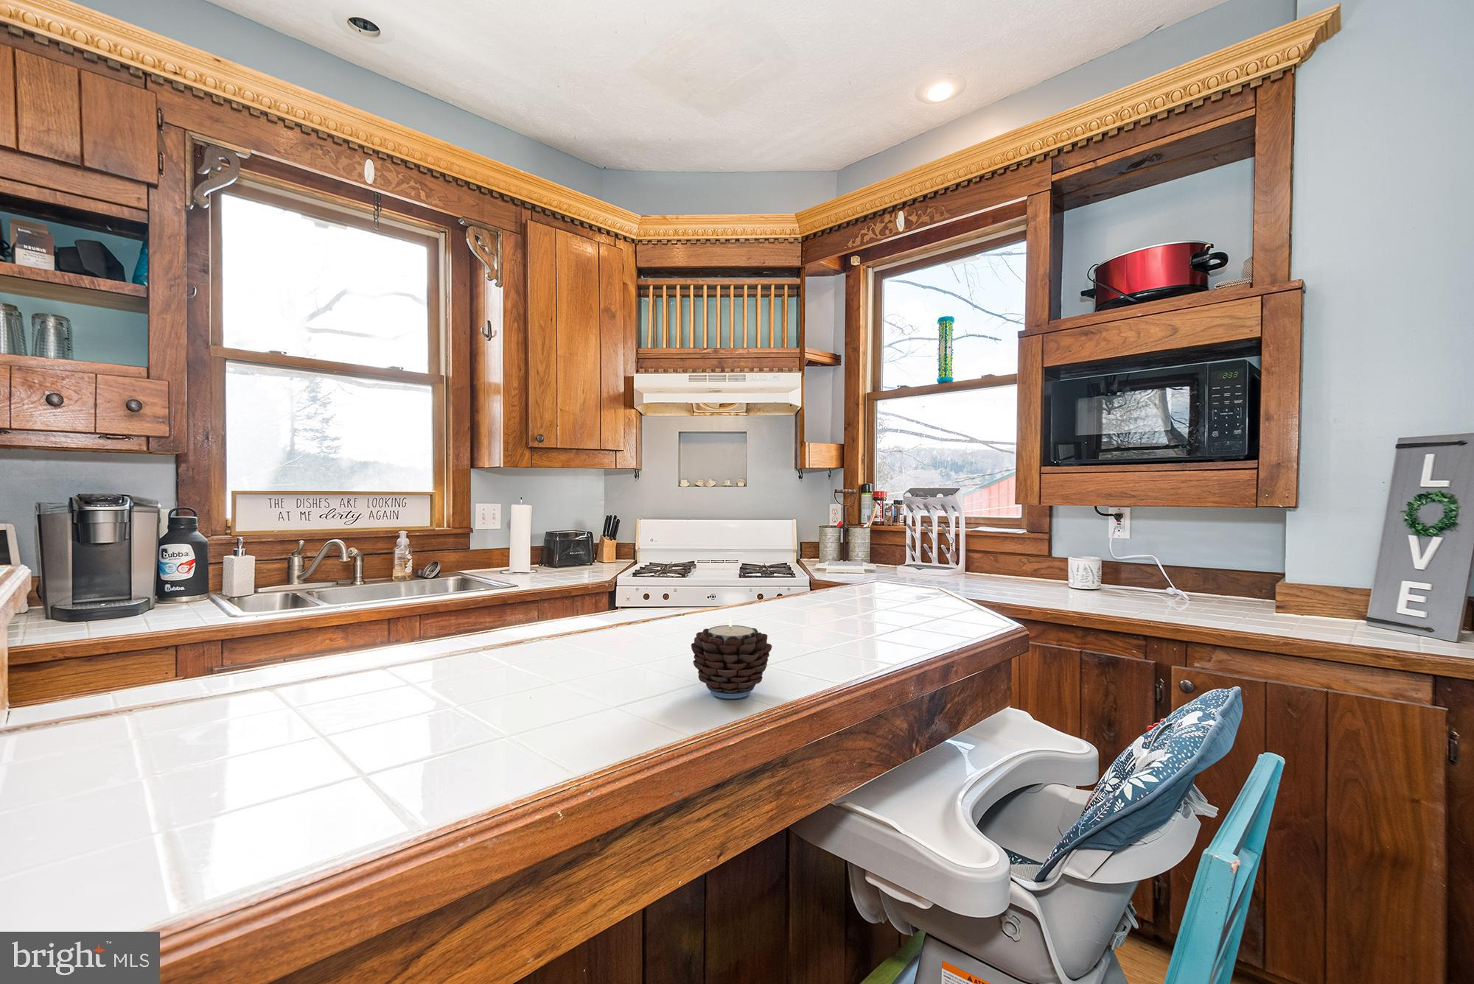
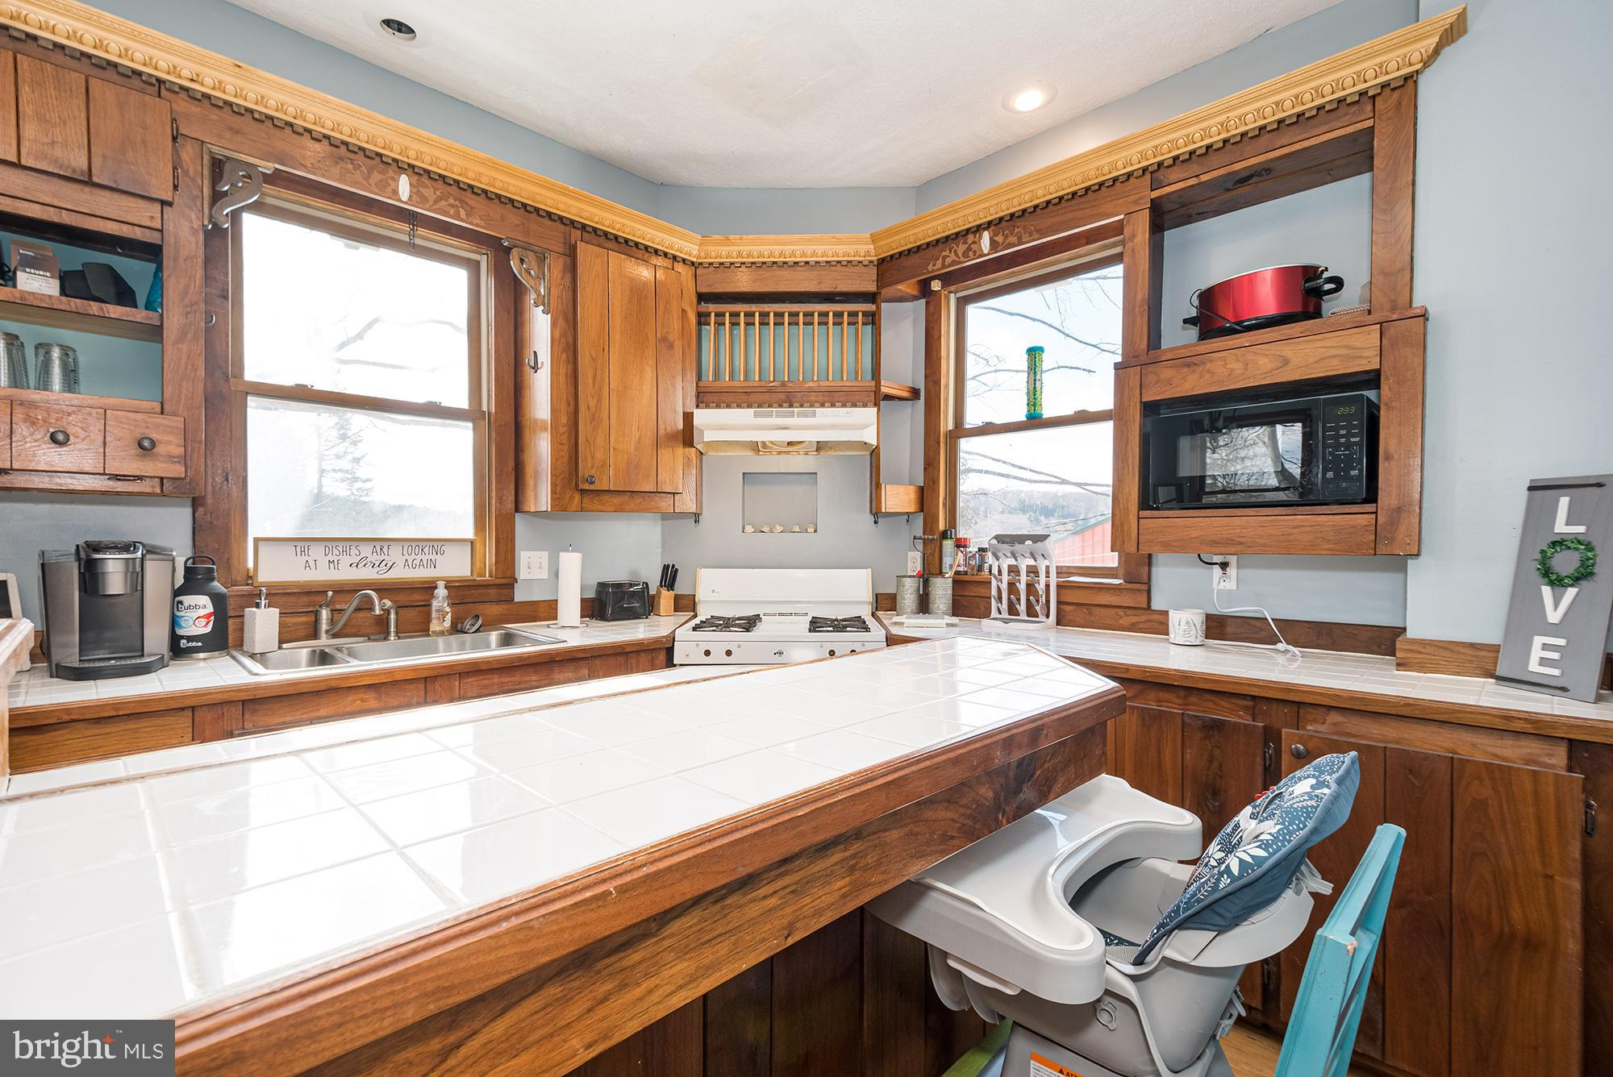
- candle [691,616,772,700]
